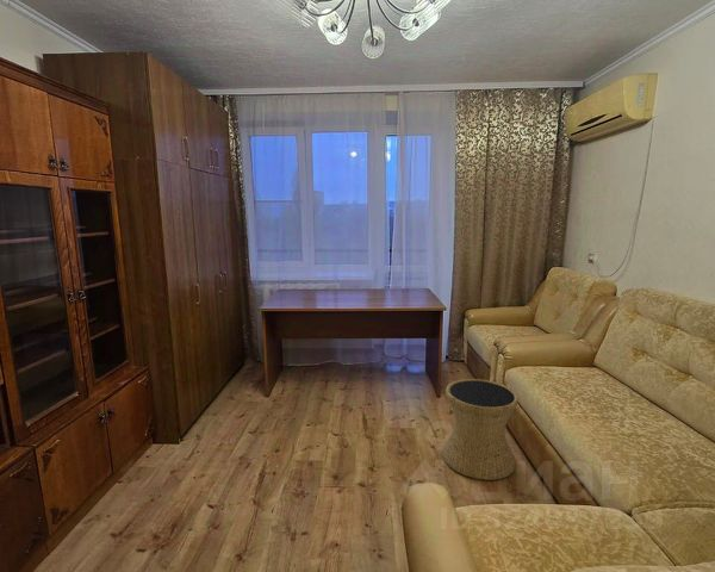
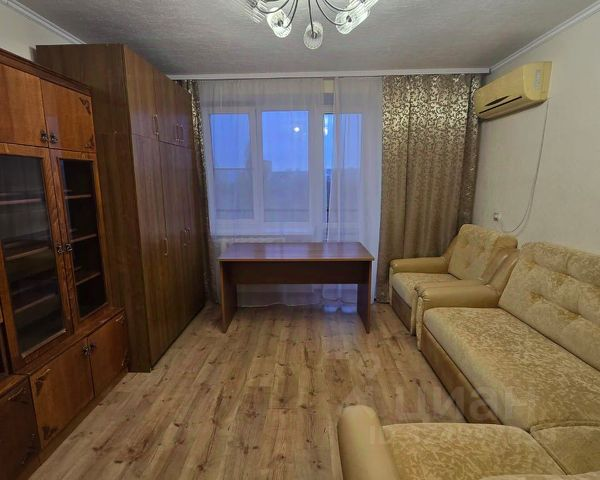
- side table [441,378,521,481]
